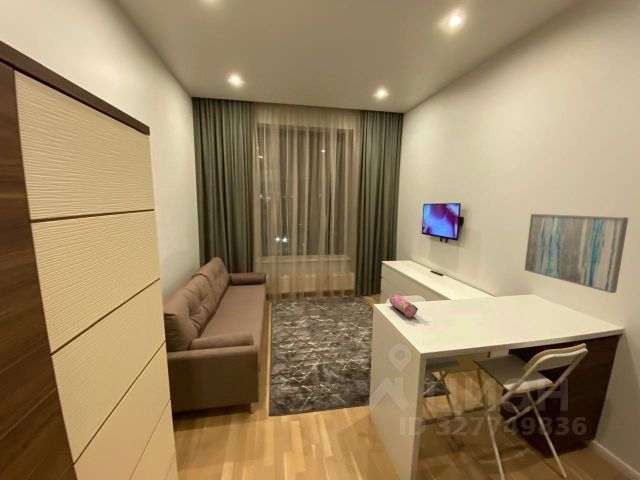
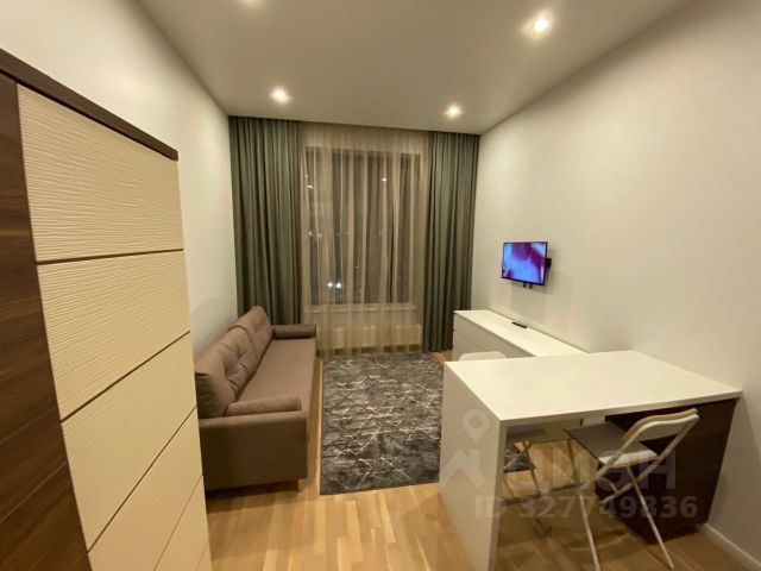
- pencil case [388,293,419,319]
- wall art [524,213,629,294]
